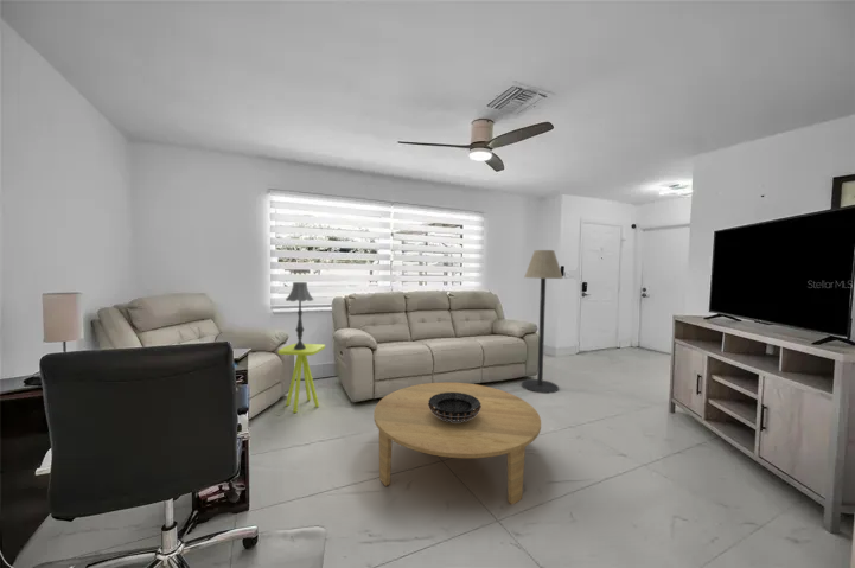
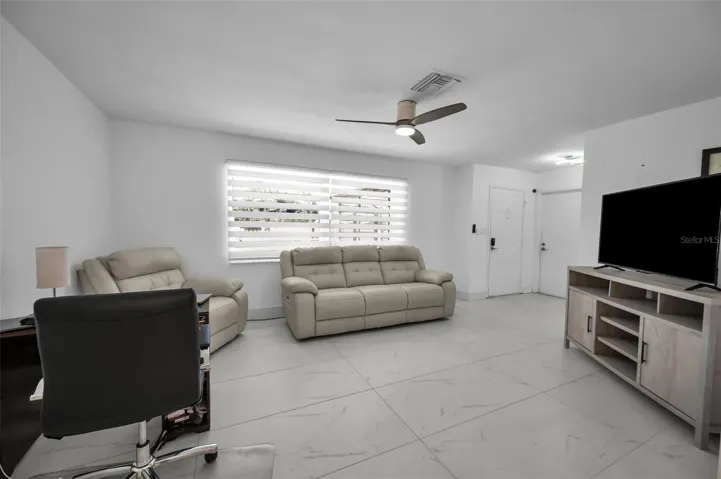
- coffee table [372,382,542,505]
- side table [276,343,326,414]
- table lamp [285,281,314,350]
- decorative bowl [428,393,481,422]
- floor lamp [521,249,564,394]
